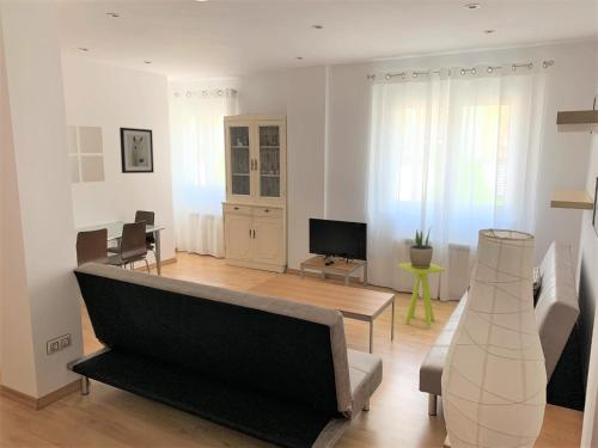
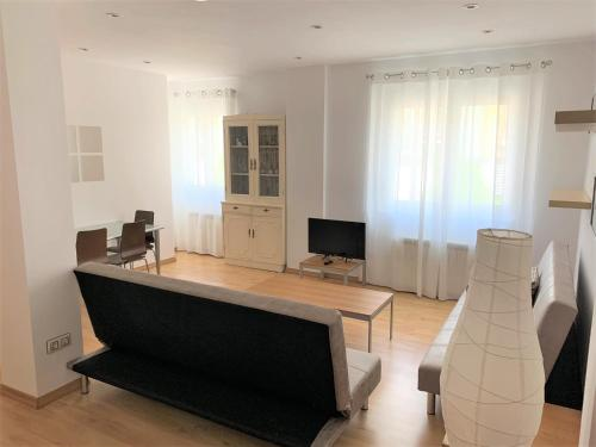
- wall art [118,127,154,174]
- side table [398,262,446,327]
- potted plant [408,227,434,269]
